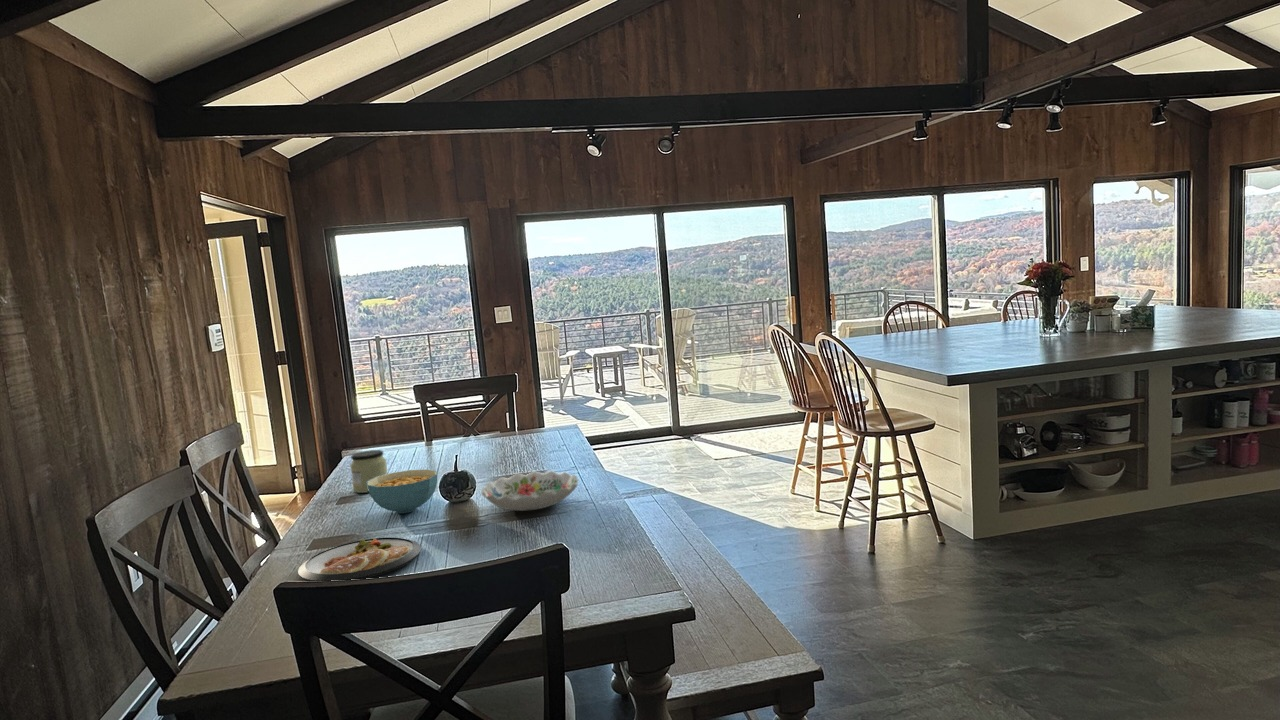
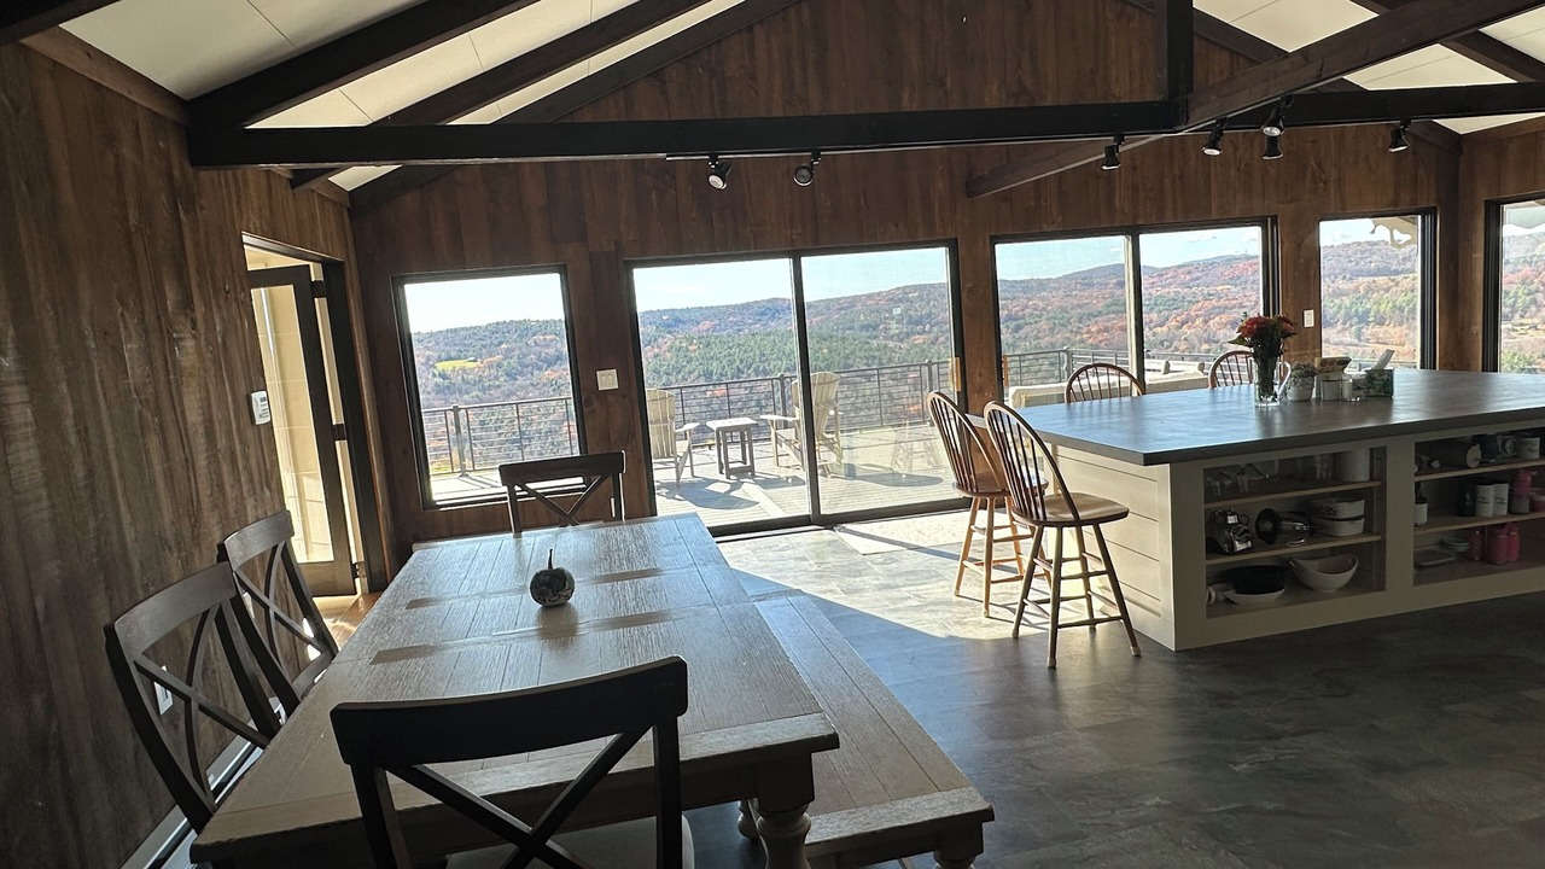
- dish [297,537,422,582]
- decorative bowl [480,470,579,512]
- jar [349,449,389,494]
- cereal bowl [367,468,438,514]
